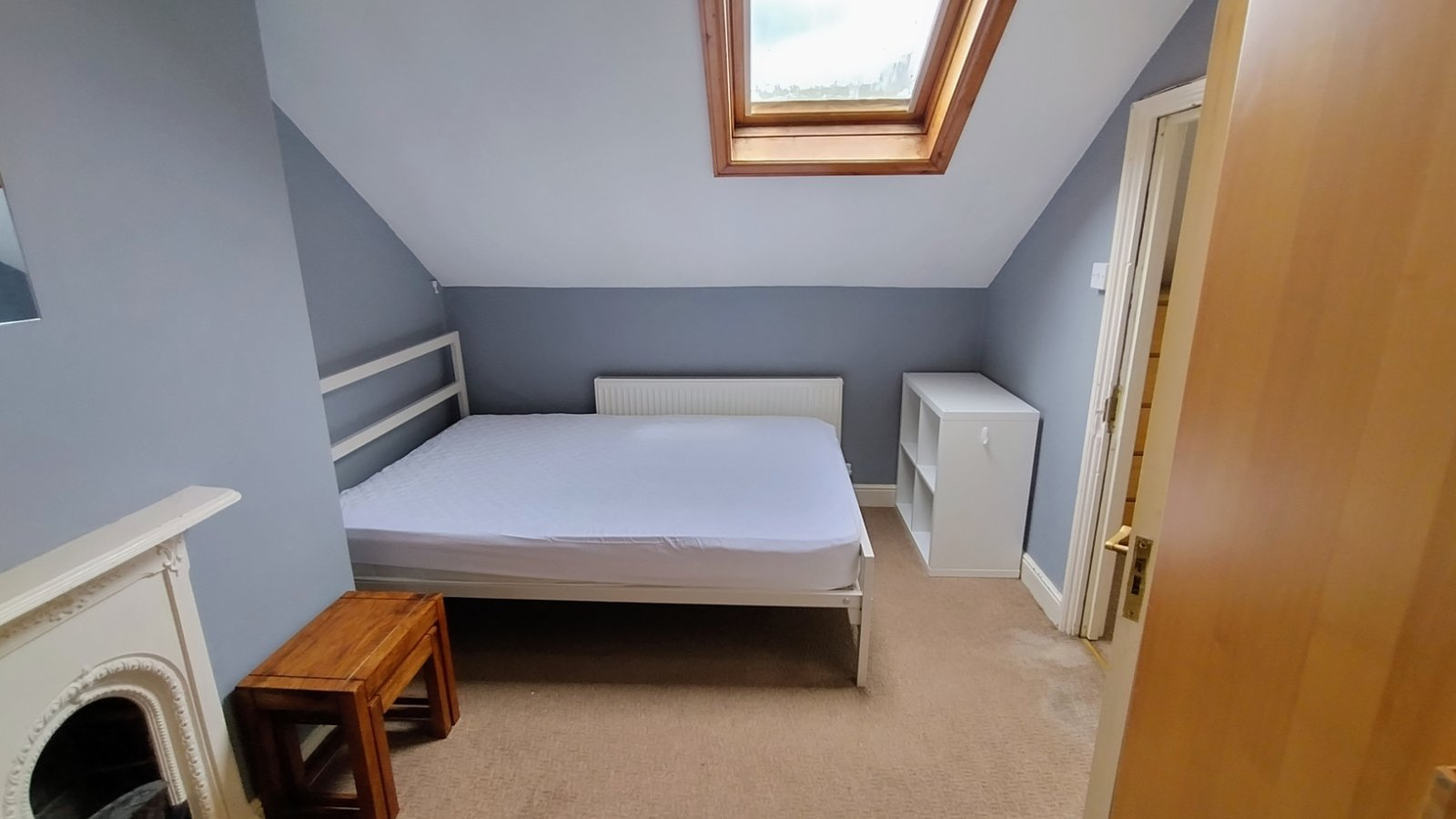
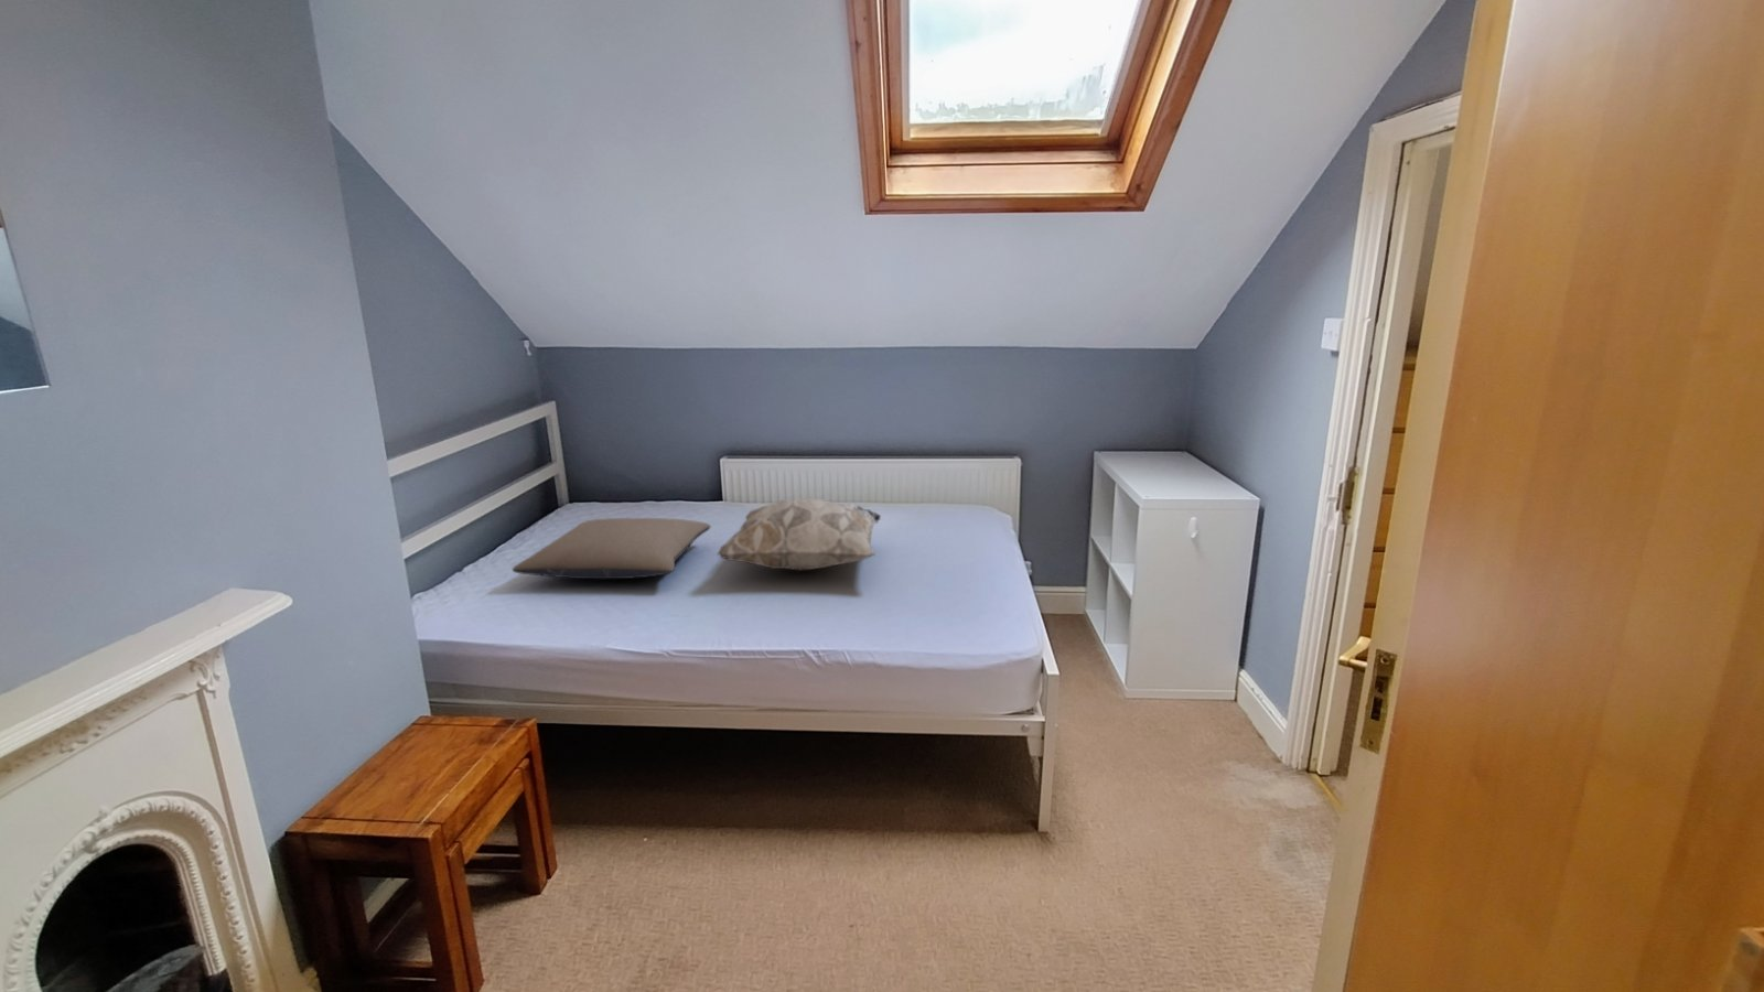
+ decorative pillow [716,497,882,572]
+ pillow [511,517,712,580]
